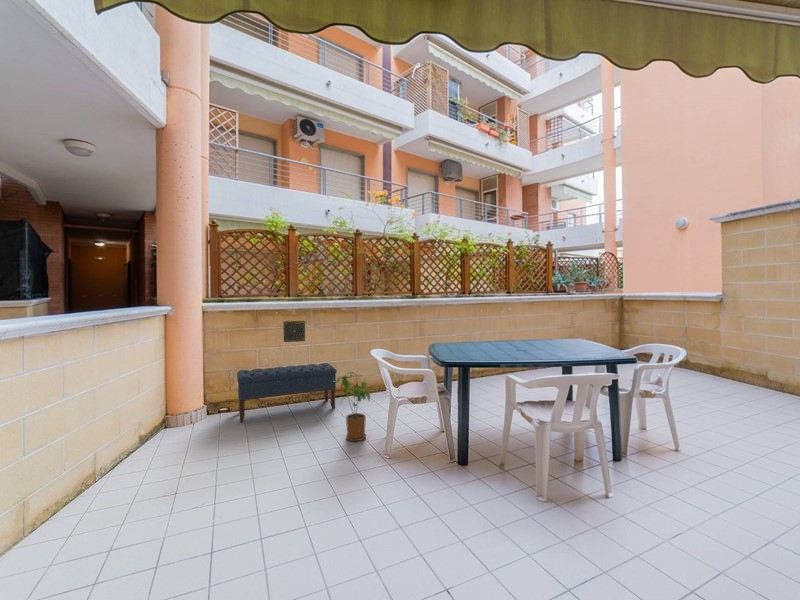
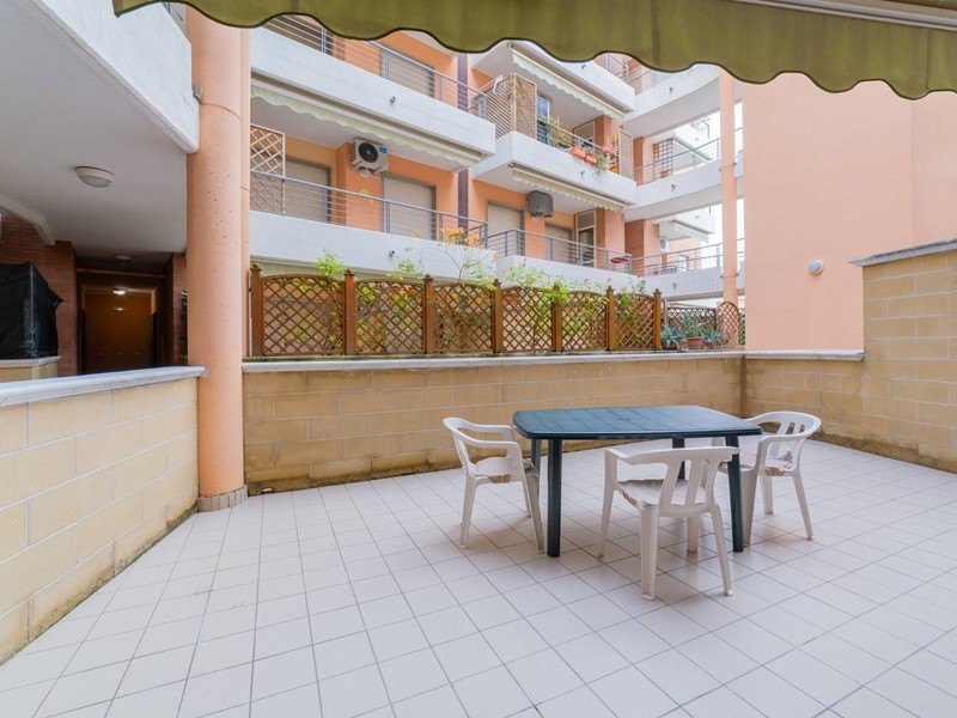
- bench [236,362,337,423]
- house plant [333,371,371,442]
- decorative tile [282,320,306,343]
